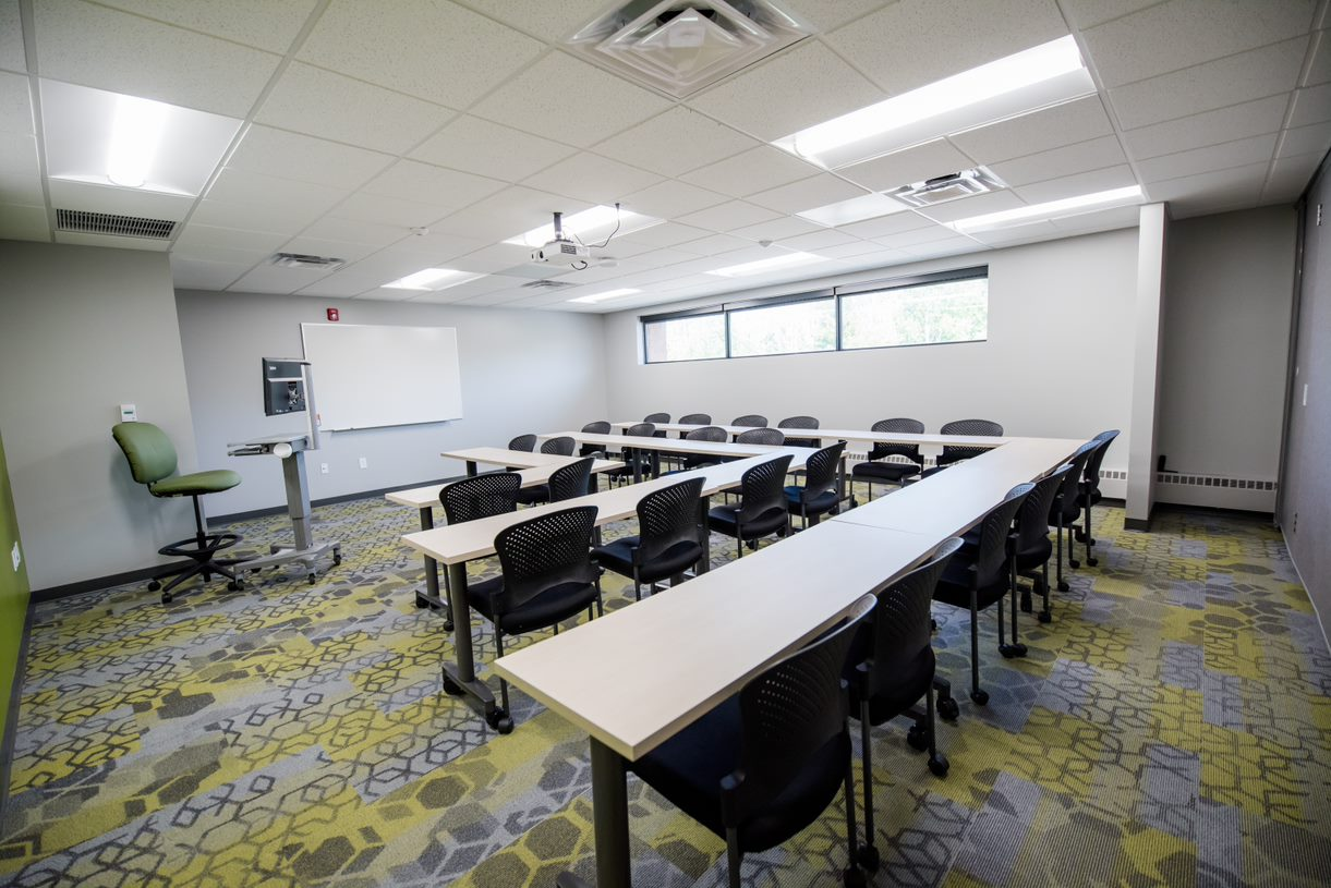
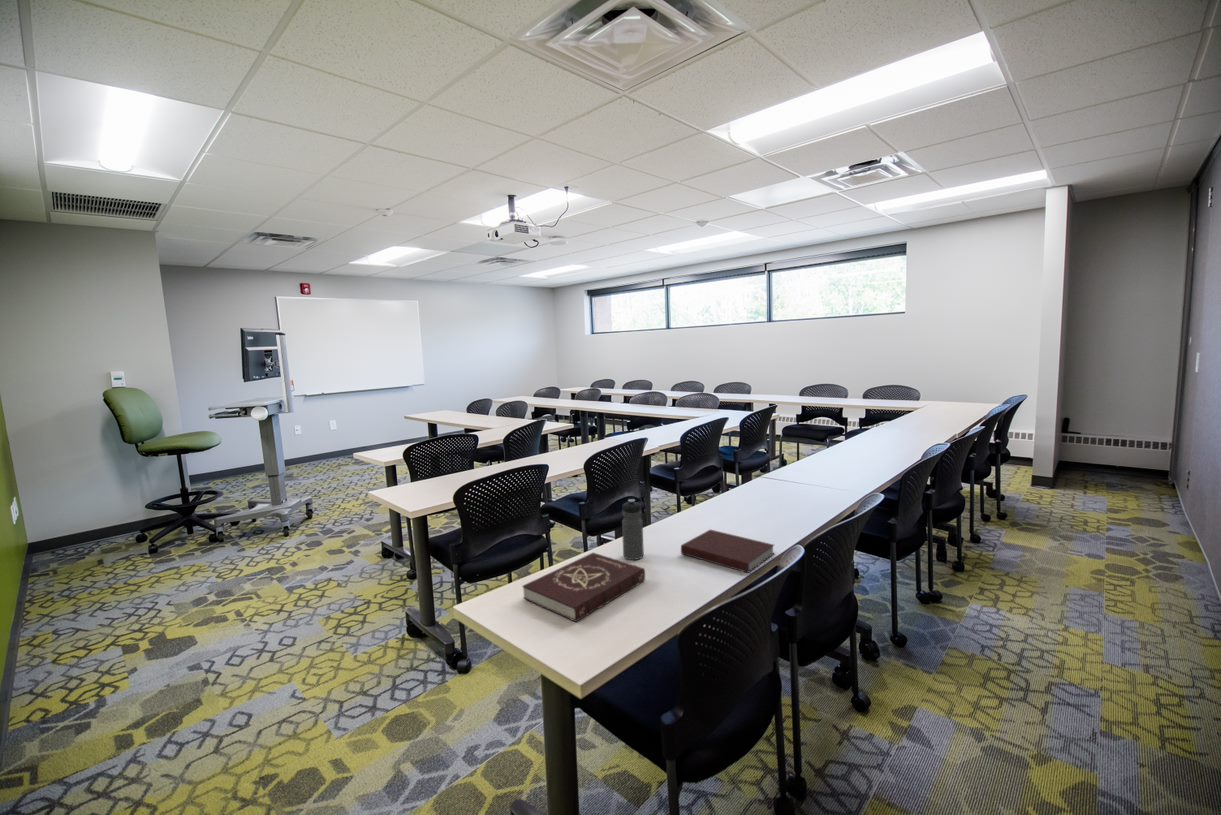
+ water bottle [621,498,645,561]
+ book [522,552,646,623]
+ notebook [680,529,776,574]
